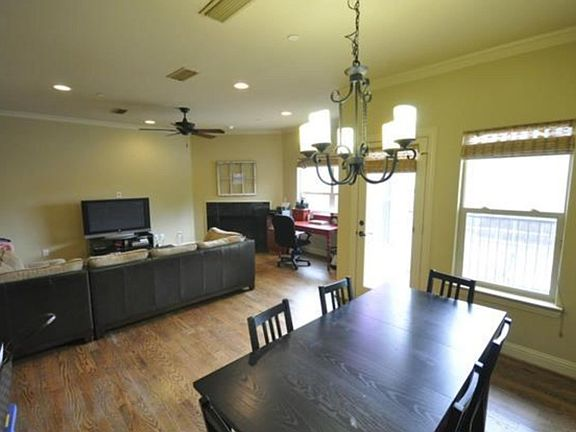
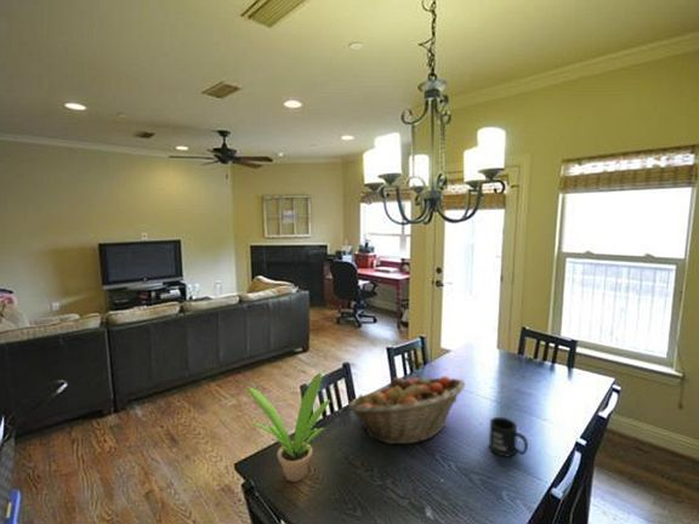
+ fruit basket [347,375,466,445]
+ mug [488,416,529,457]
+ potted plant [246,371,331,483]
